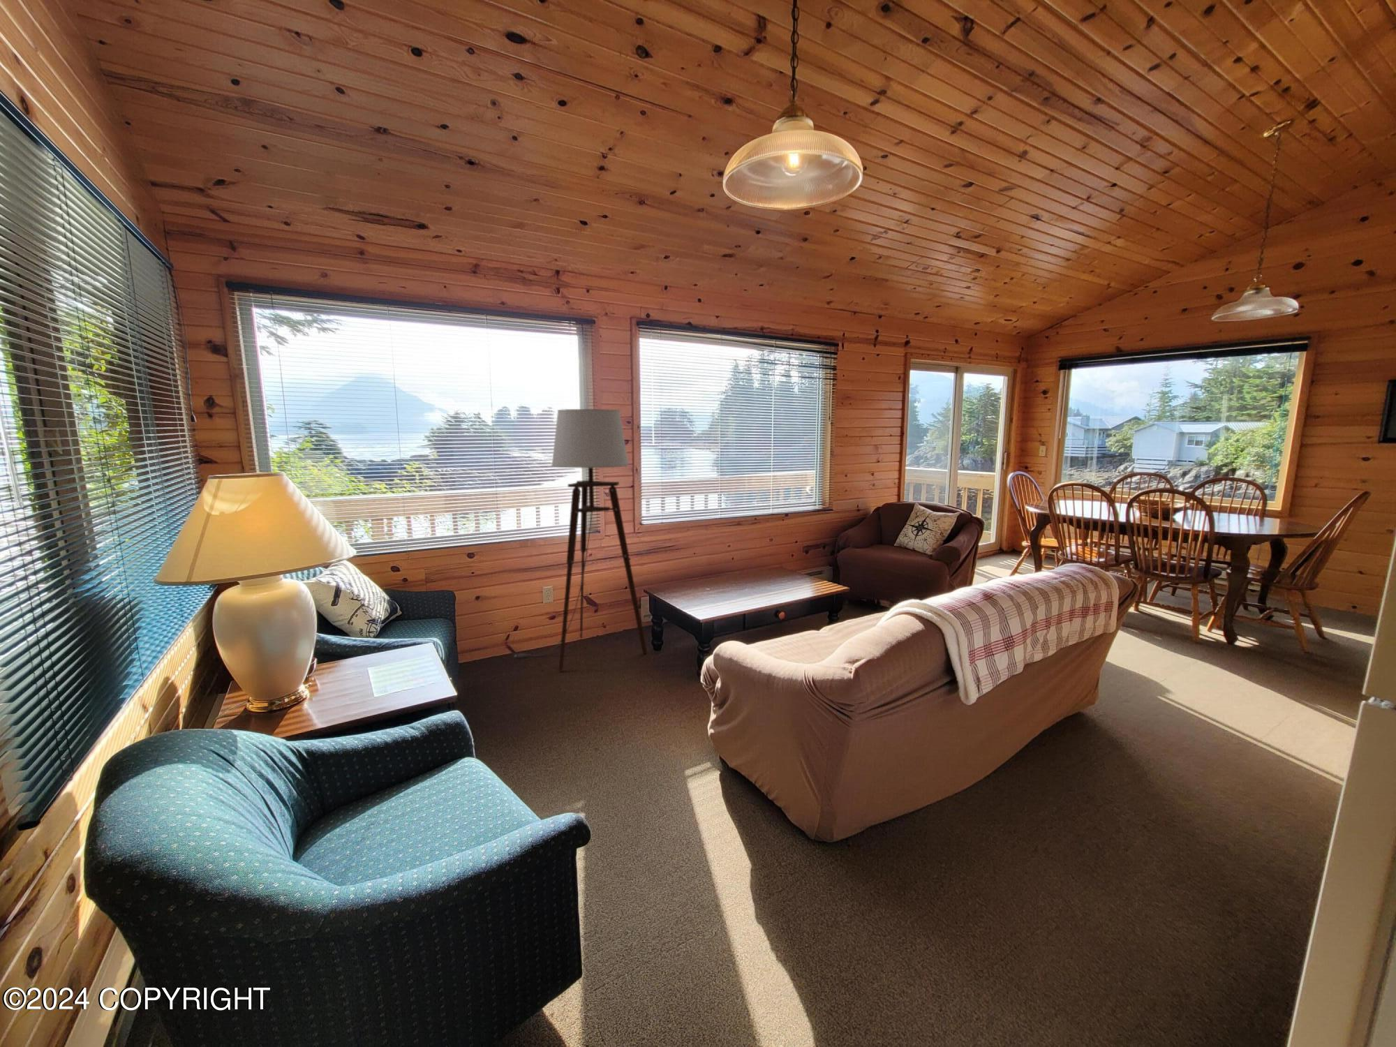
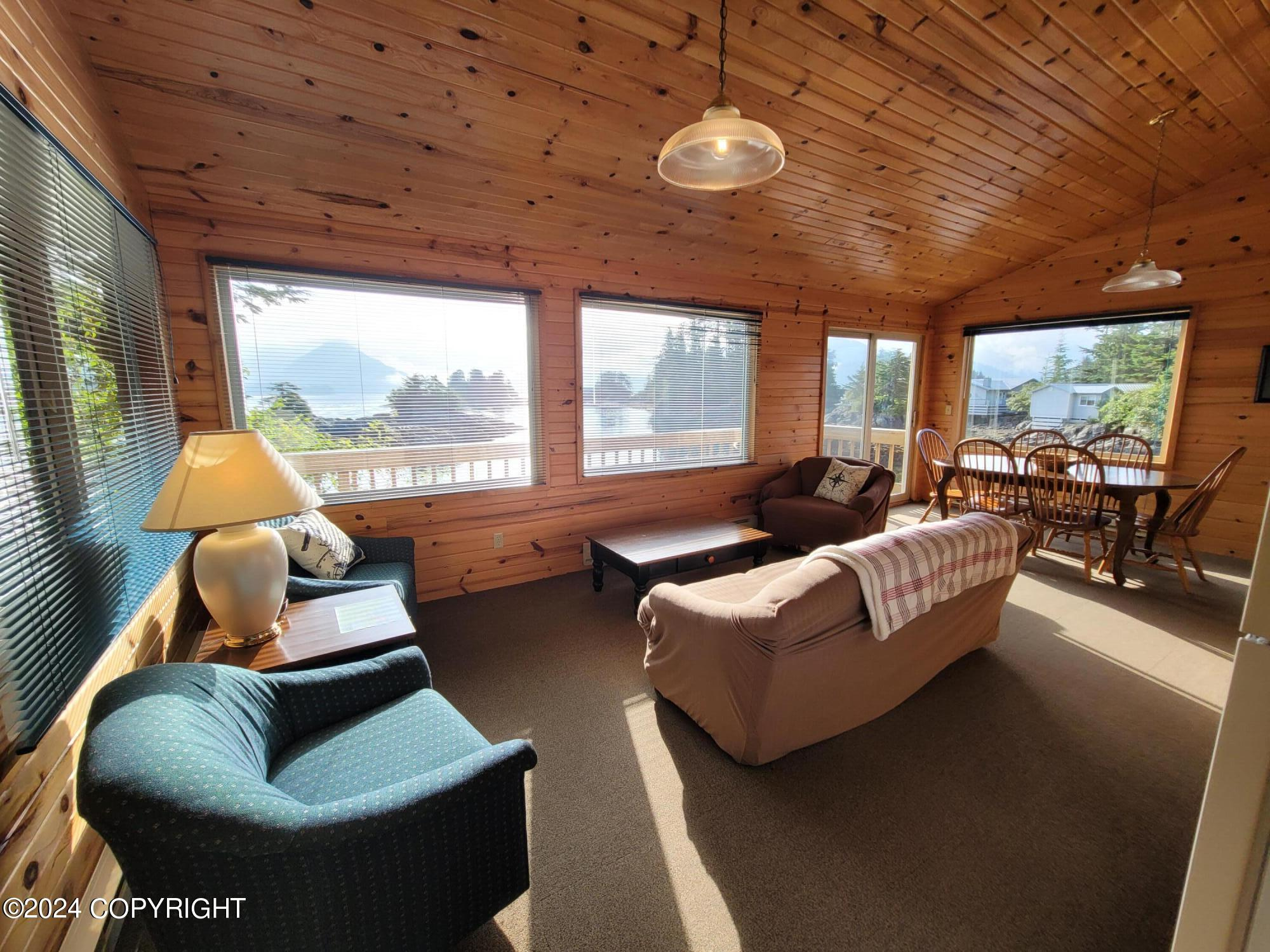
- floor lamp [513,408,647,672]
